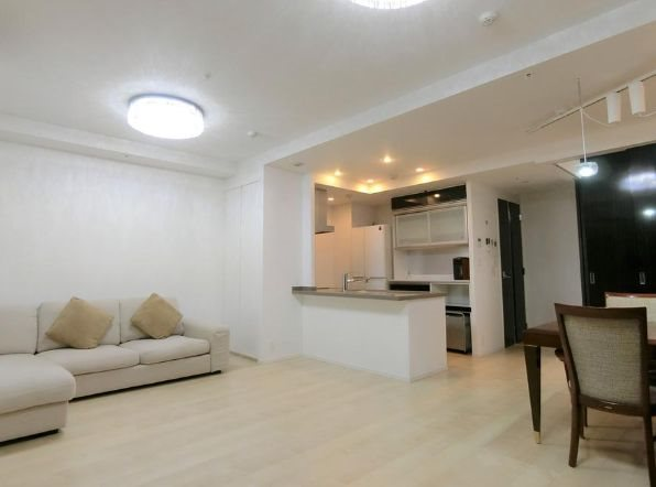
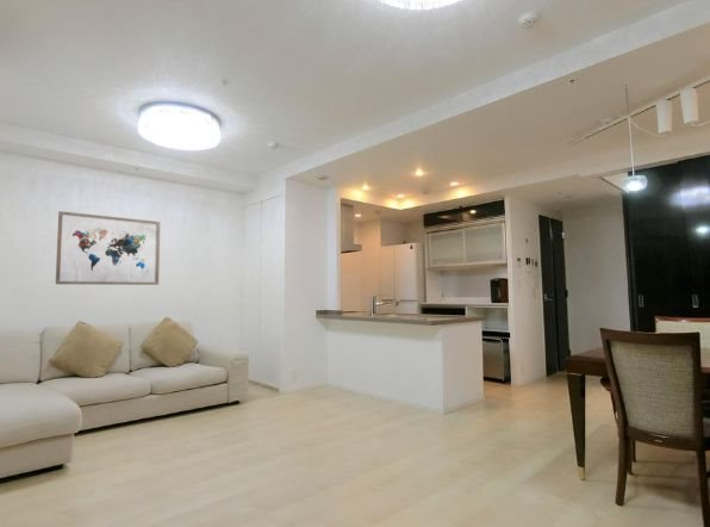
+ wall art [55,210,161,286]
